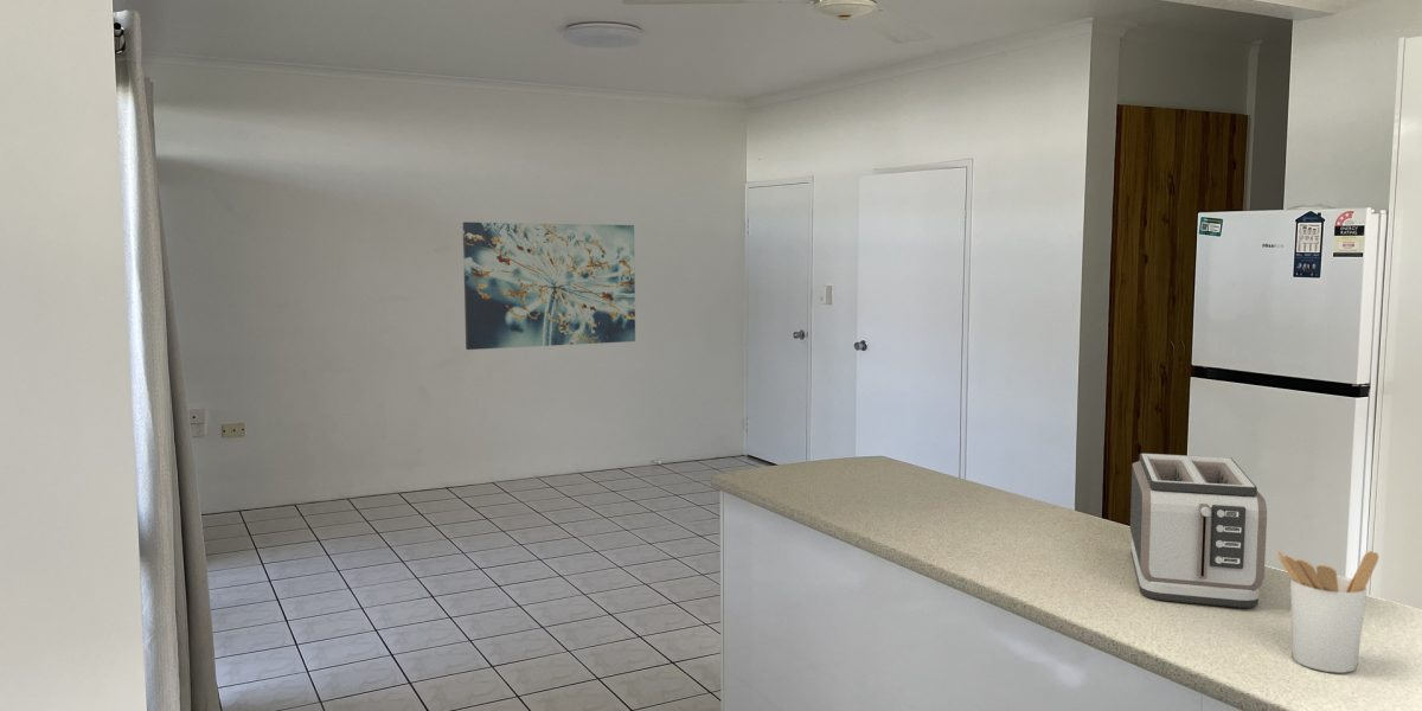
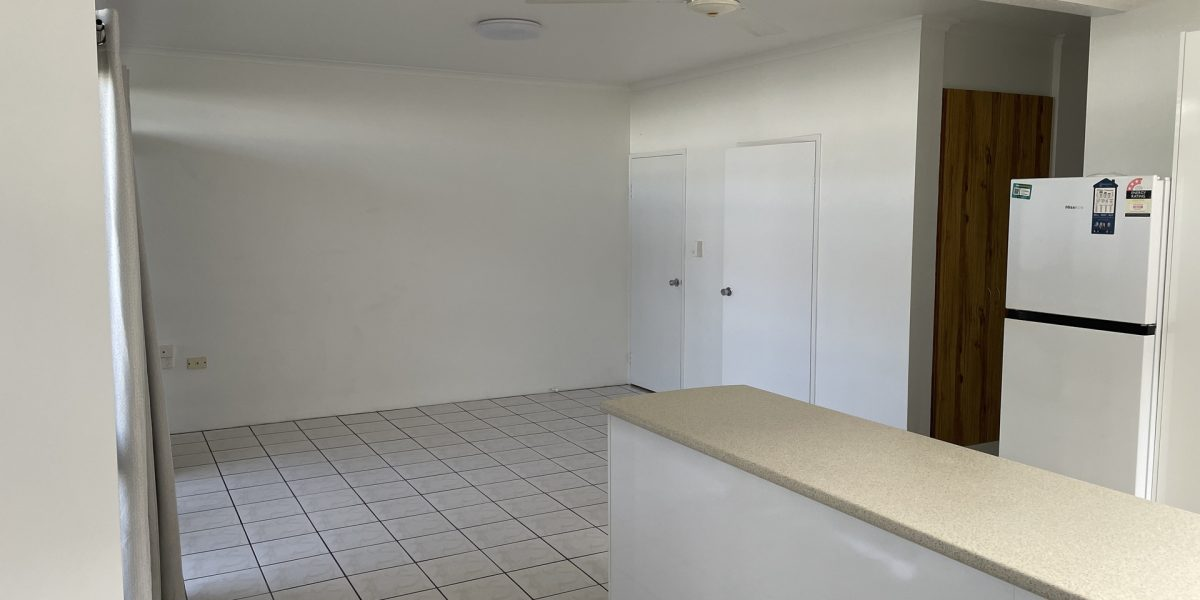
- utensil holder [1275,550,1379,674]
- toaster [1129,453,1268,609]
- wall art [462,222,636,351]
